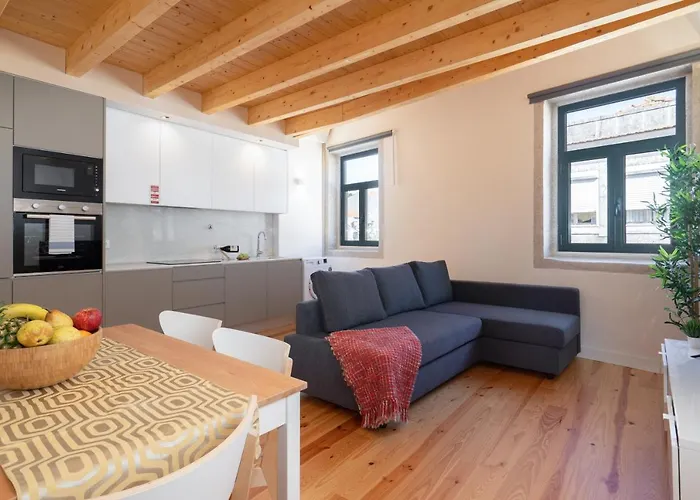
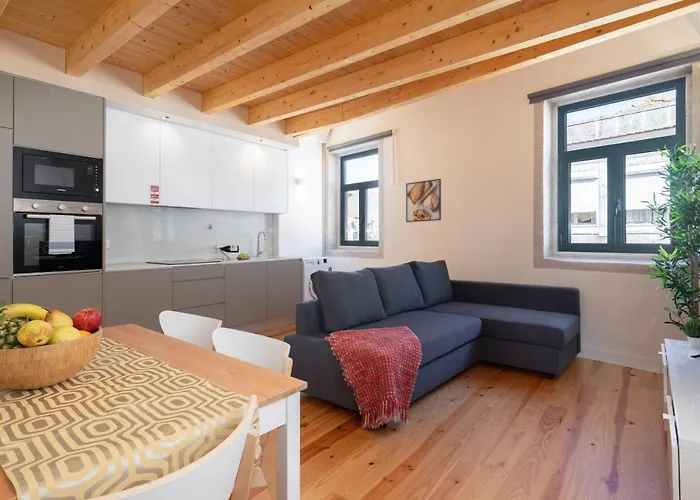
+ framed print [405,178,442,223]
